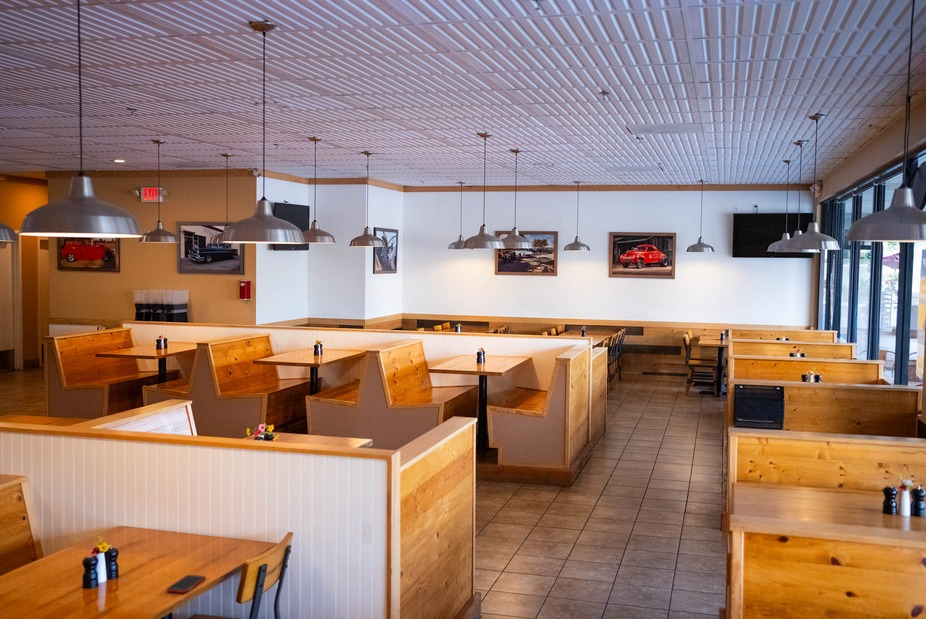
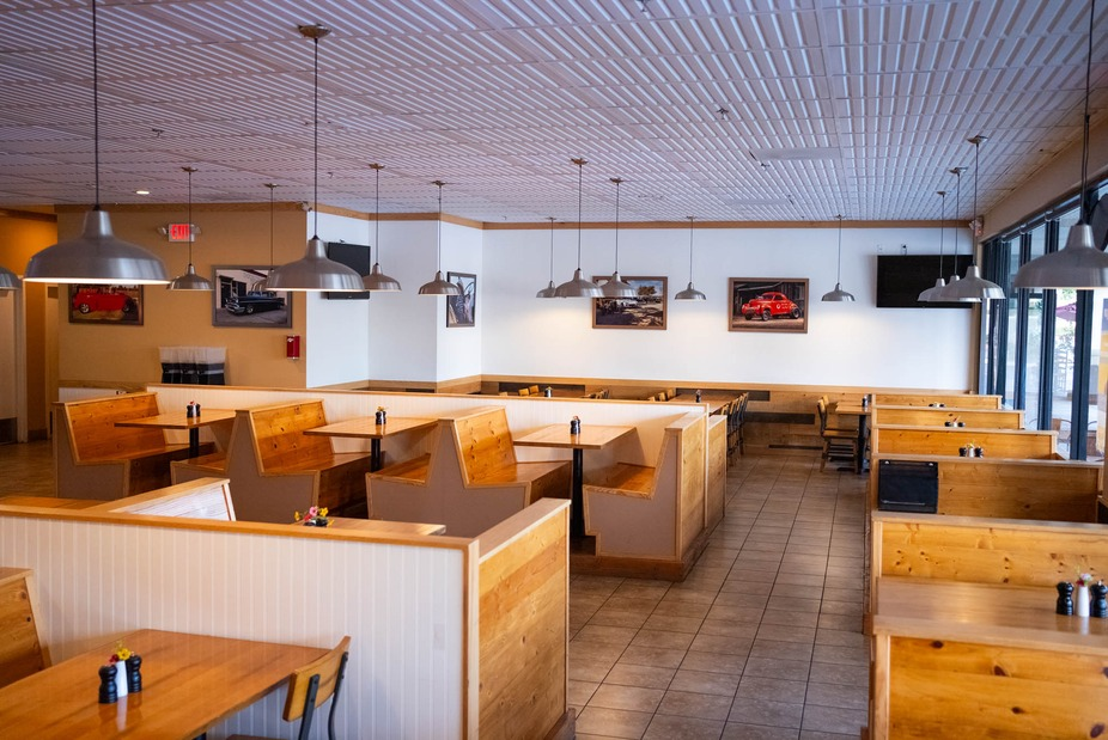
- cell phone [165,574,207,594]
